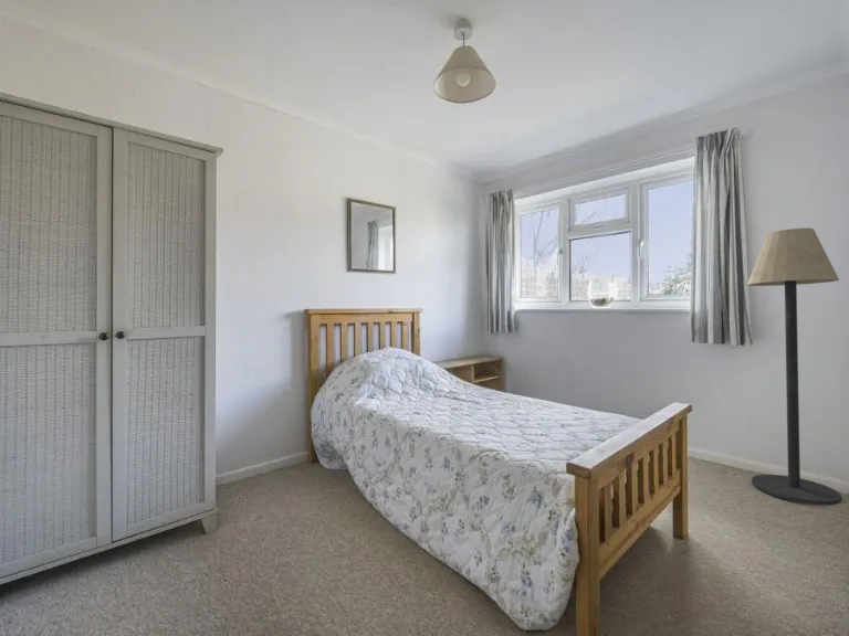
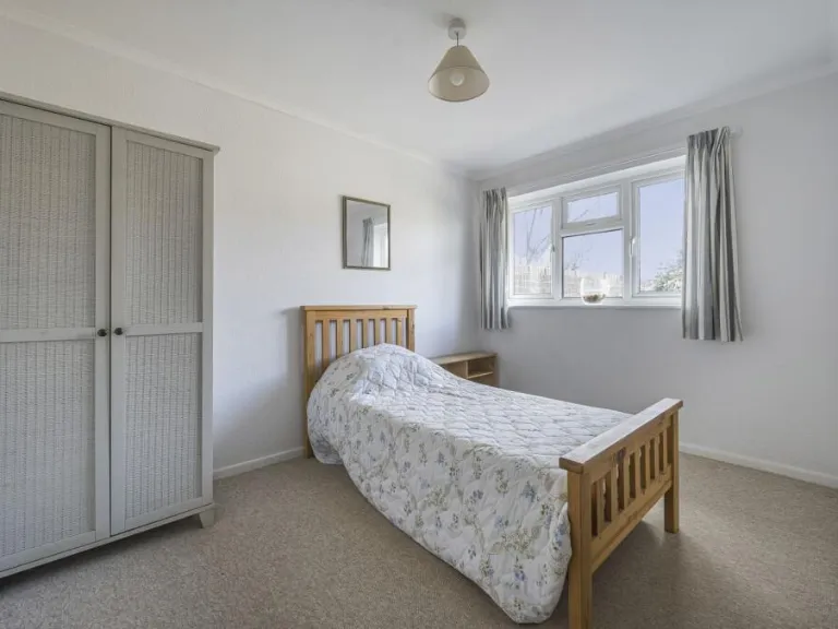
- floor lamp [746,227,843,507]
